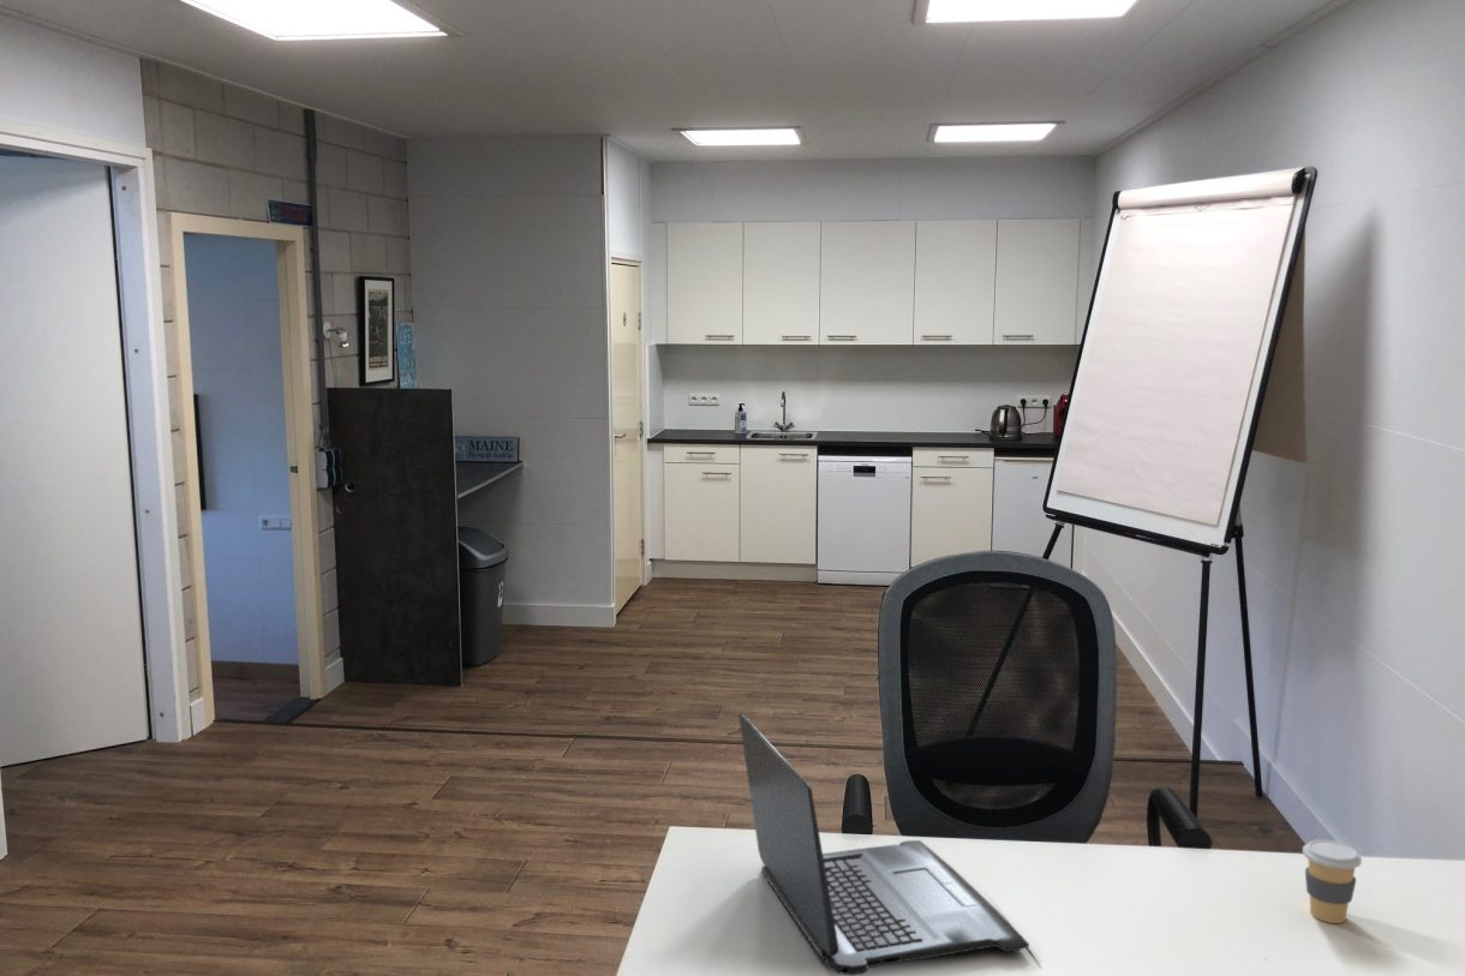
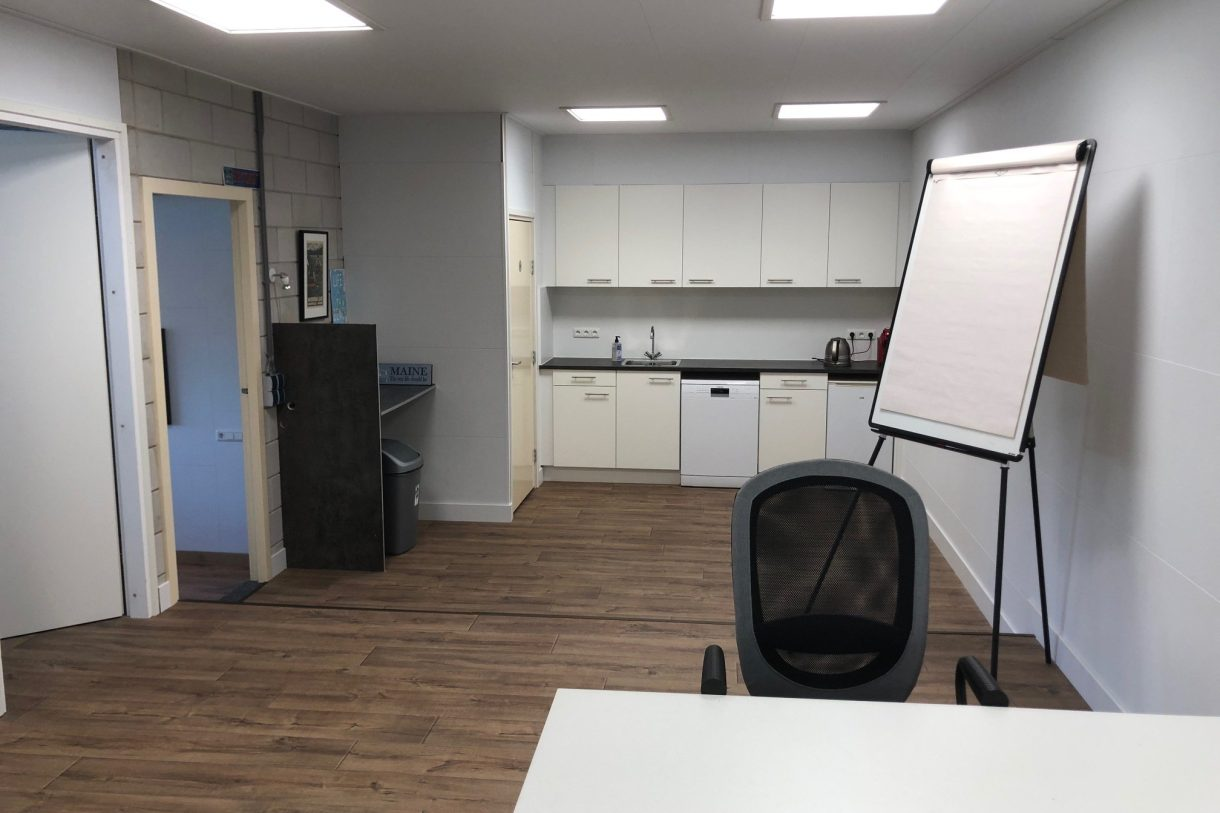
- coffee cup [1302,839,1363,924]
- laptop [739,712,1030,976]
